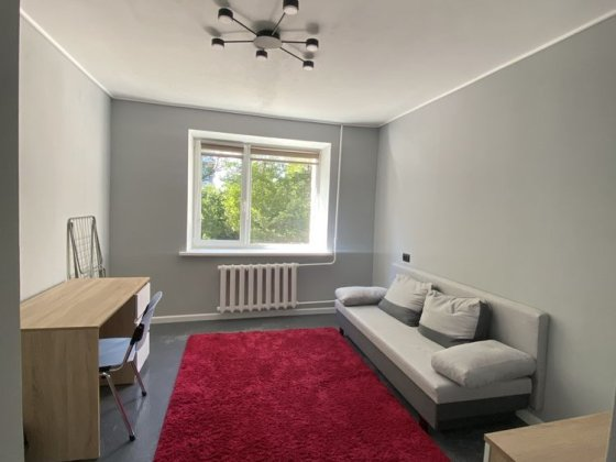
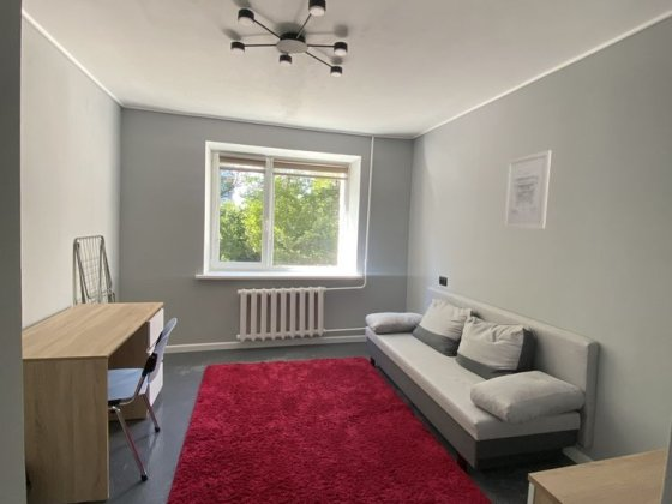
+ wall art [502,149,552,230]
